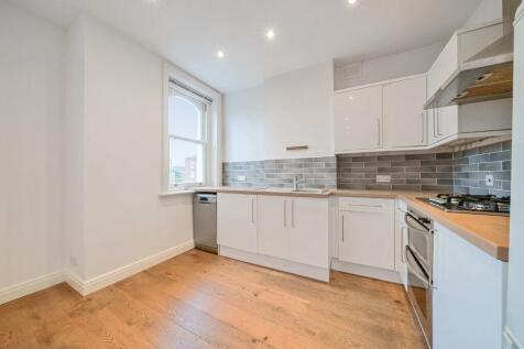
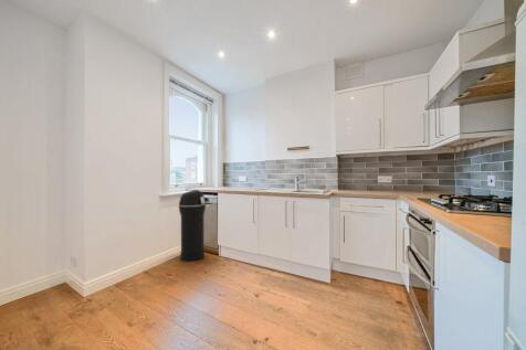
+ trash can [178,189,207,263]
